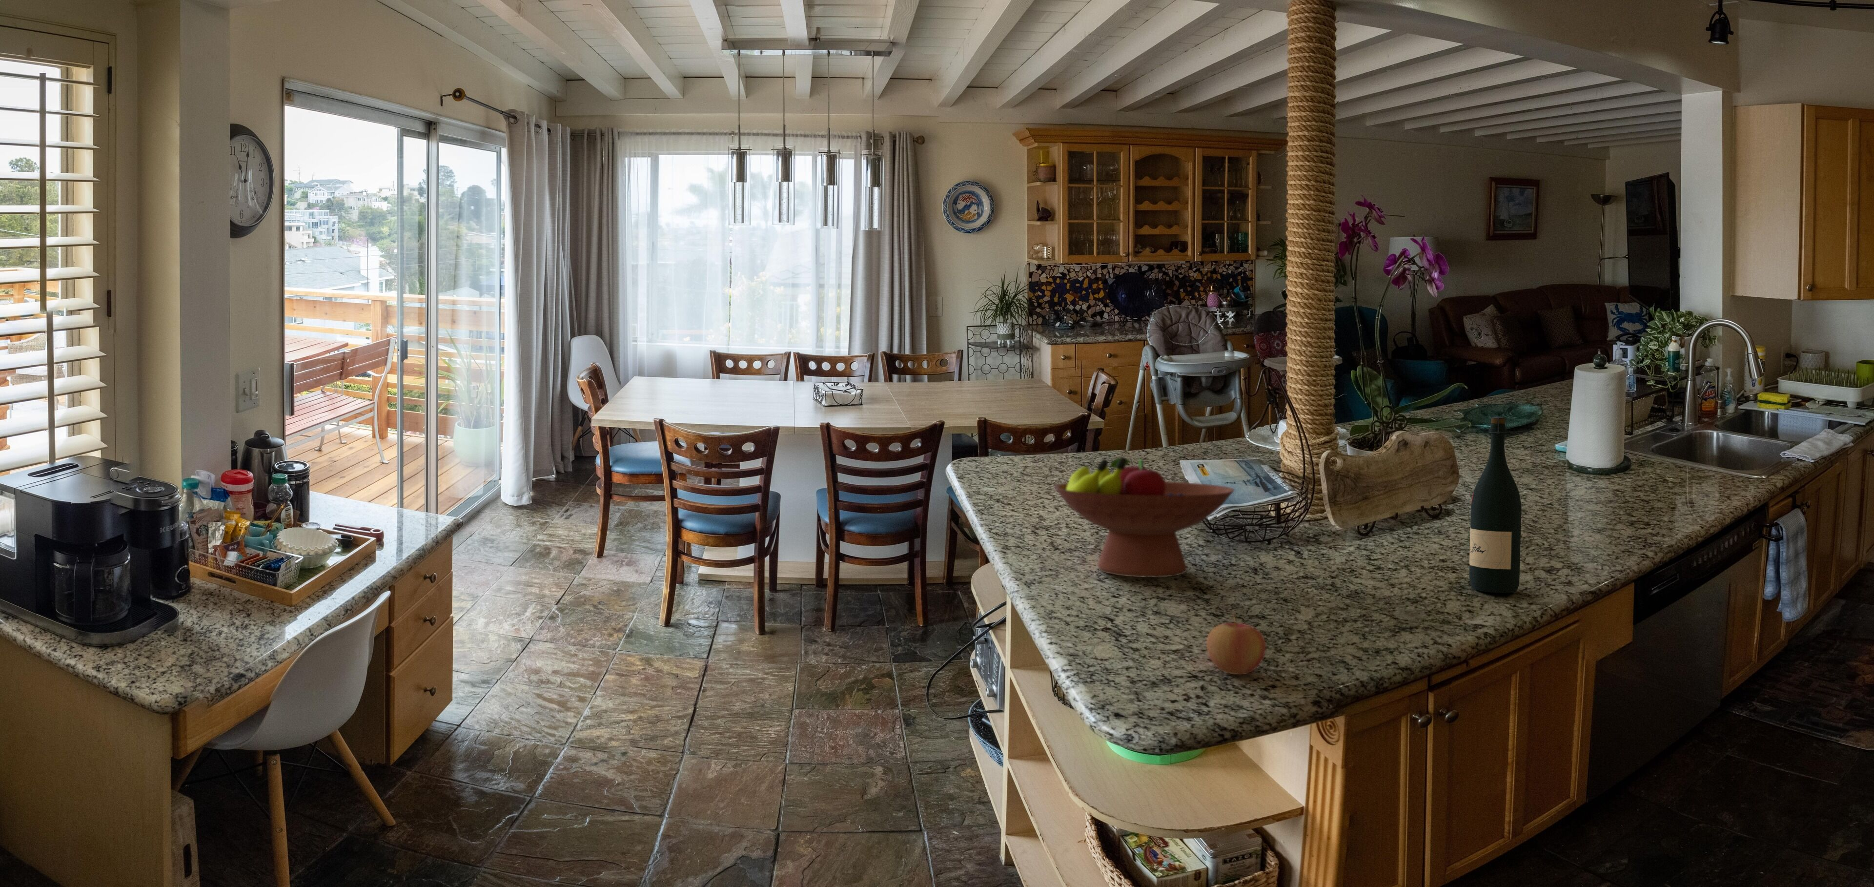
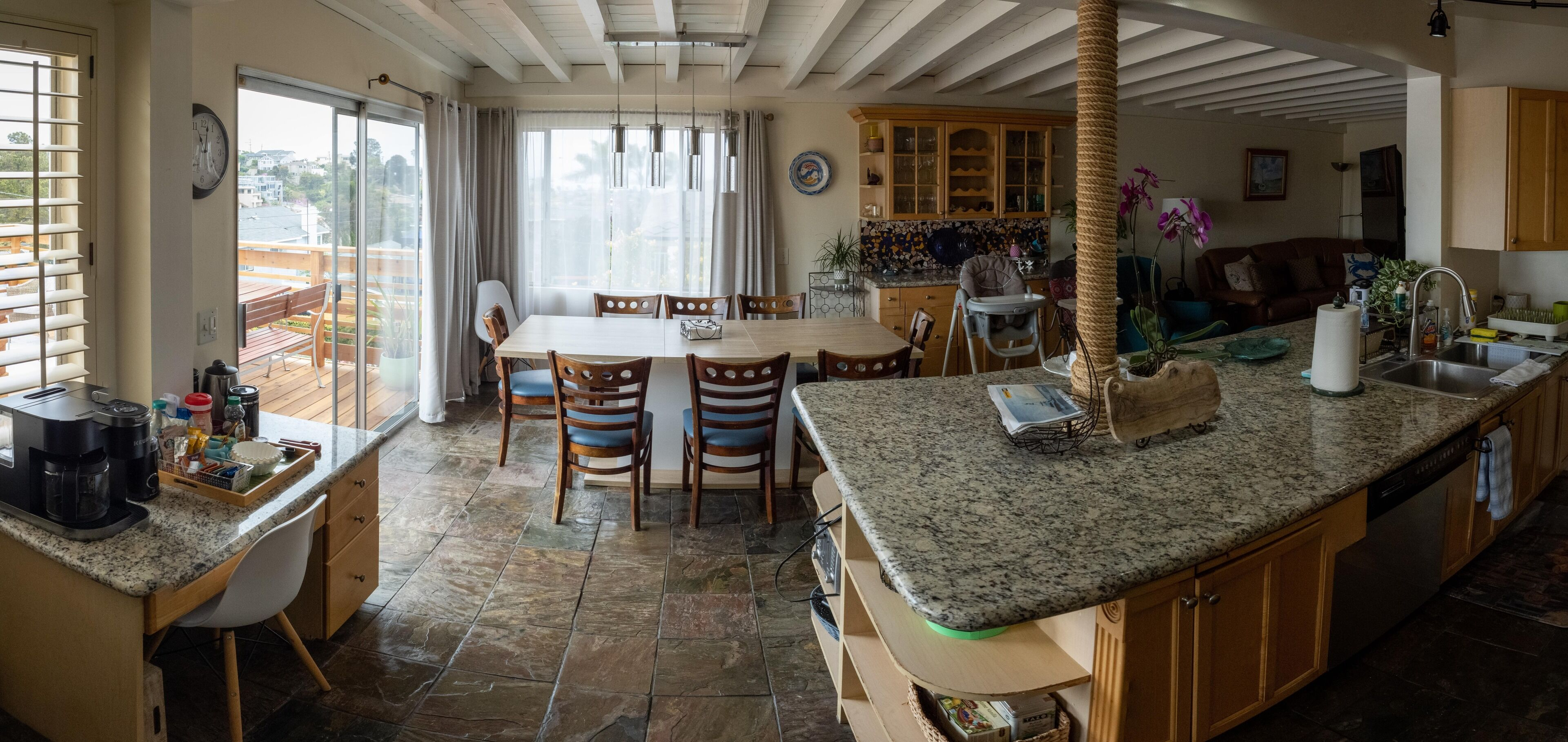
- wine bottle [1469,416,1523,594]
- apple [1206,614,1267,675]
- fruit bowl [1053,457,1235,579]
